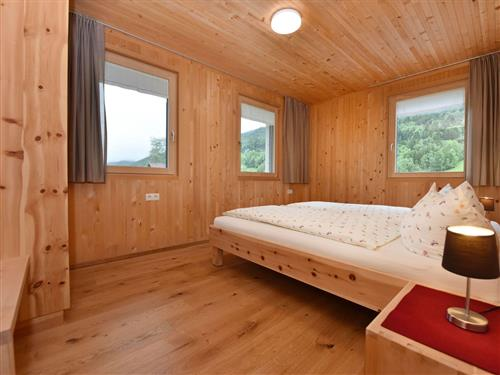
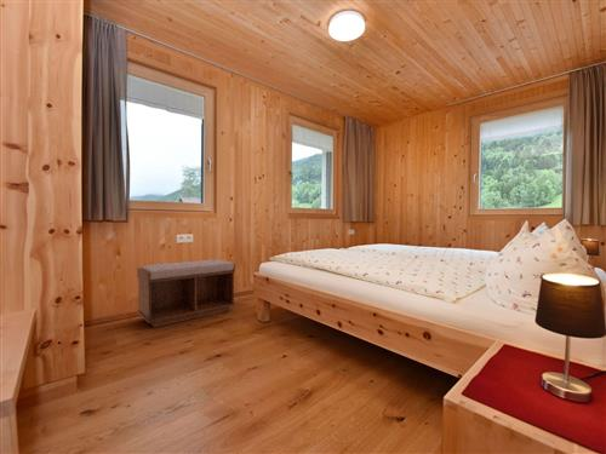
+ bench [136,258,236,328]
